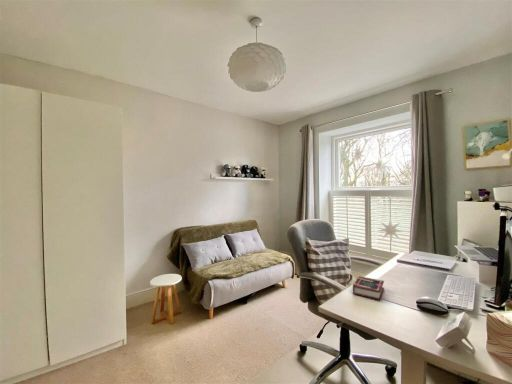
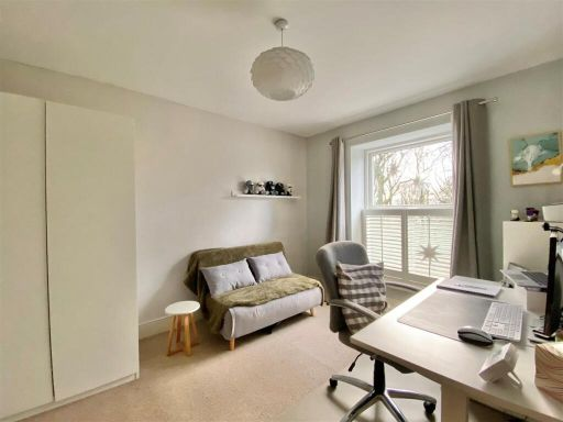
- book [352,275,385,301]
